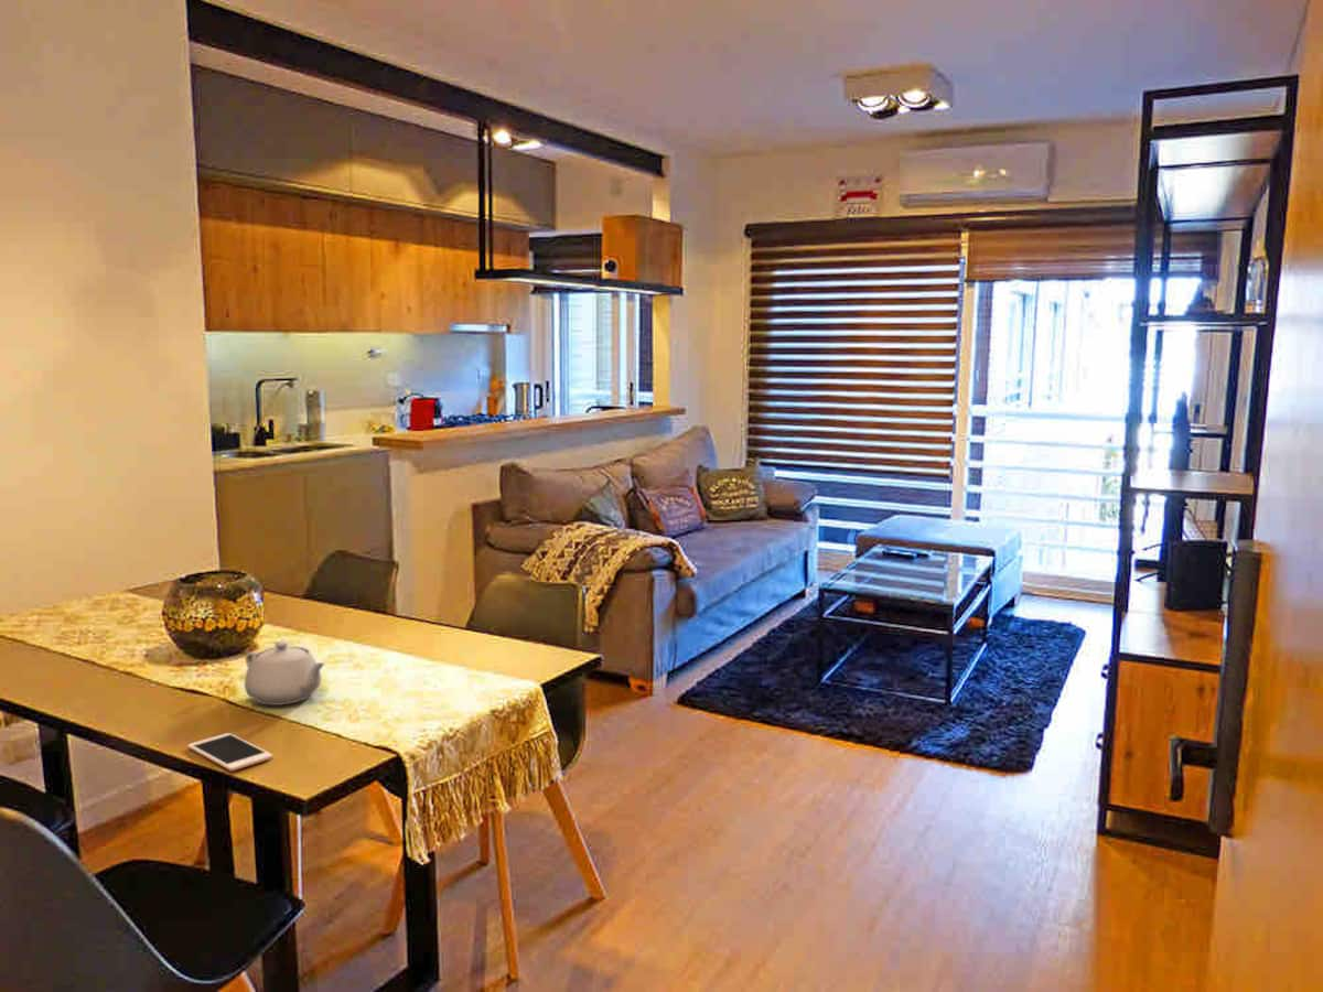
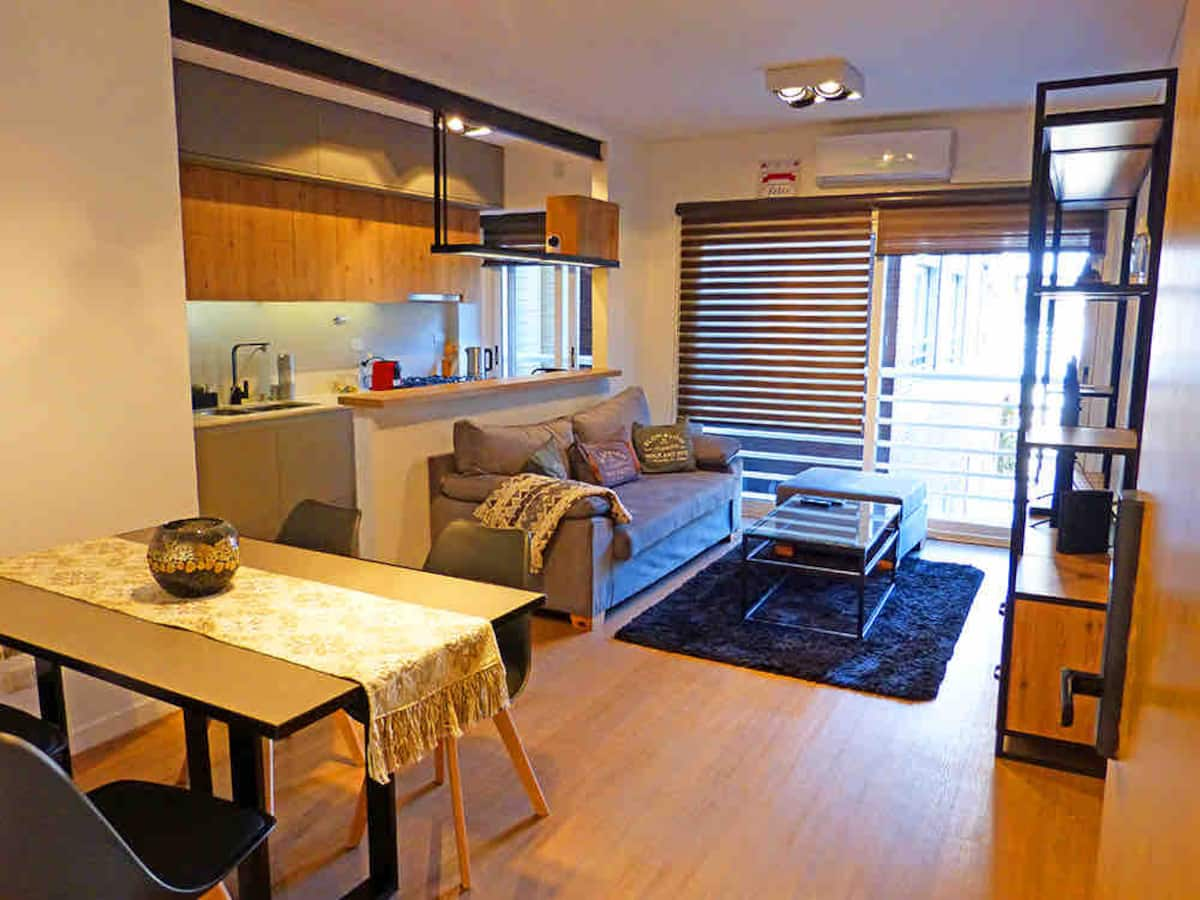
- cell phone [186,732,273,772]
- teapot [244,640,326,707]
